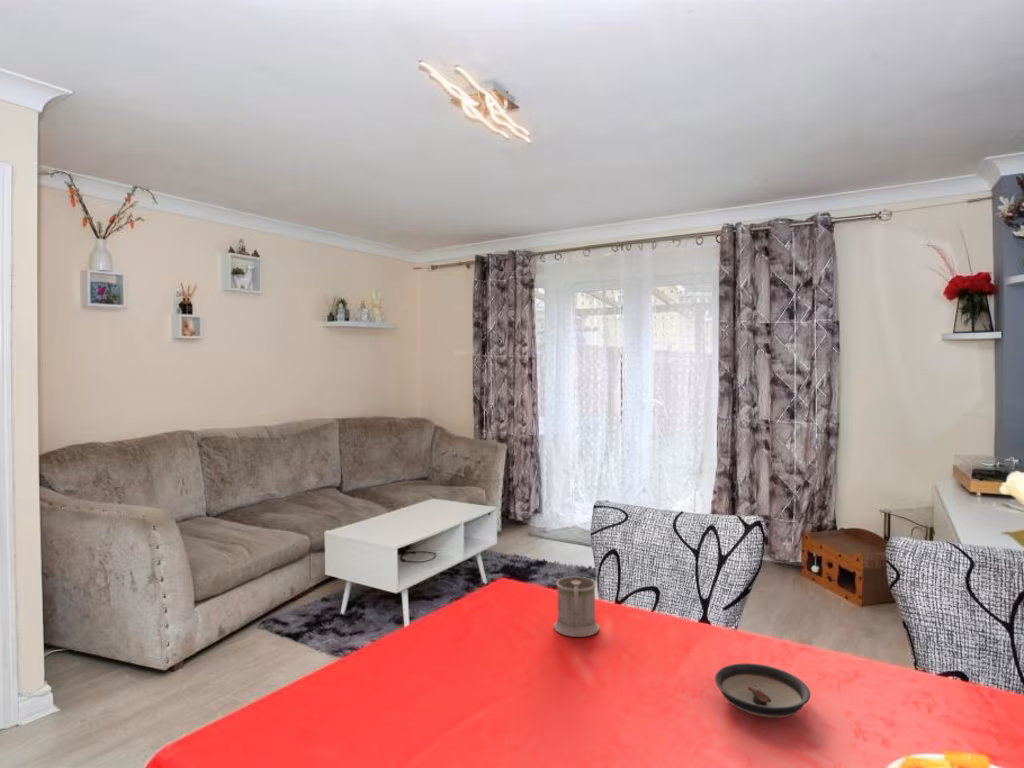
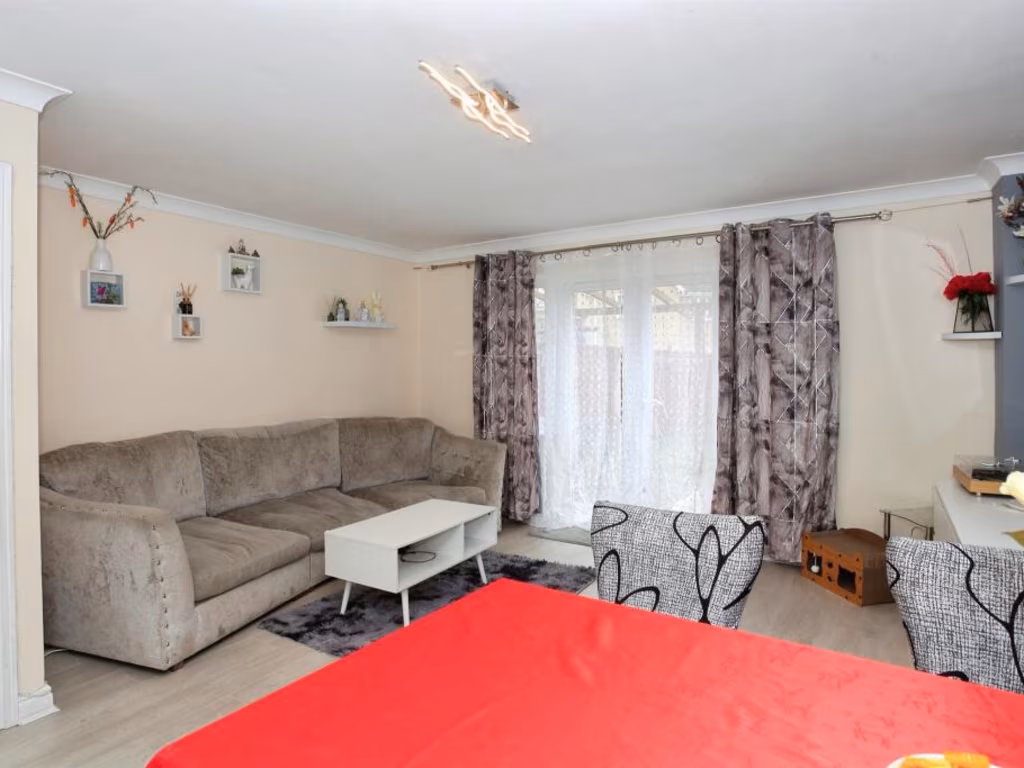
- saucer [714,662,811,719]
- mug [553,576,601,638]
